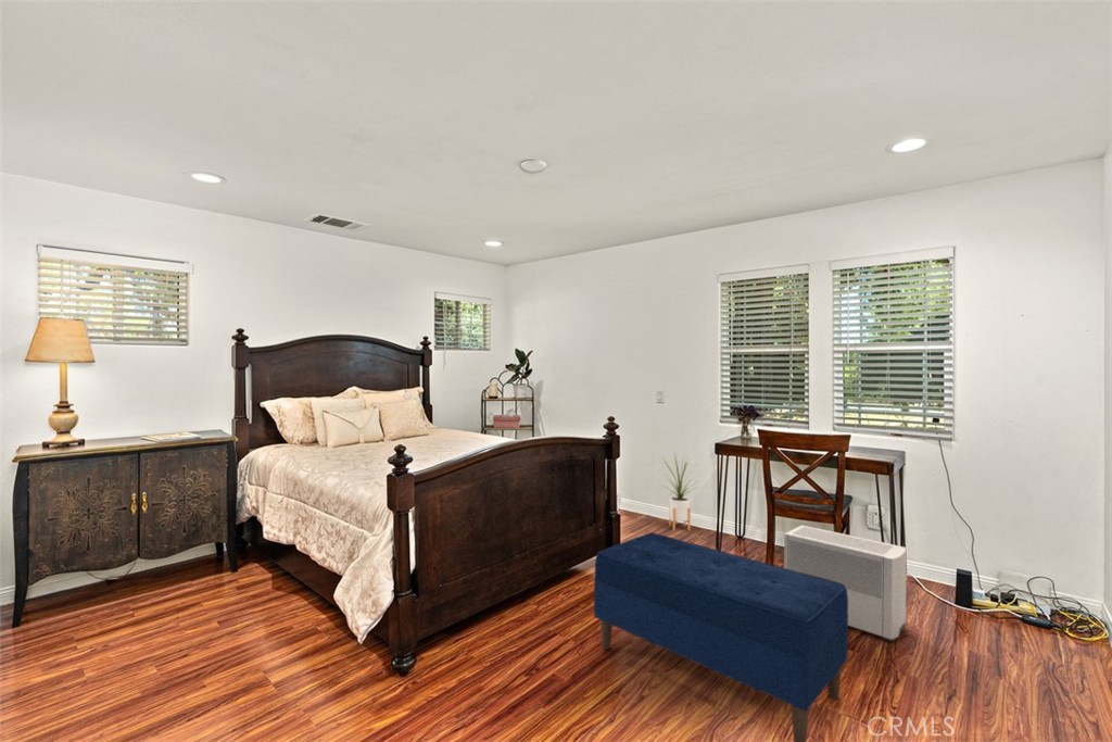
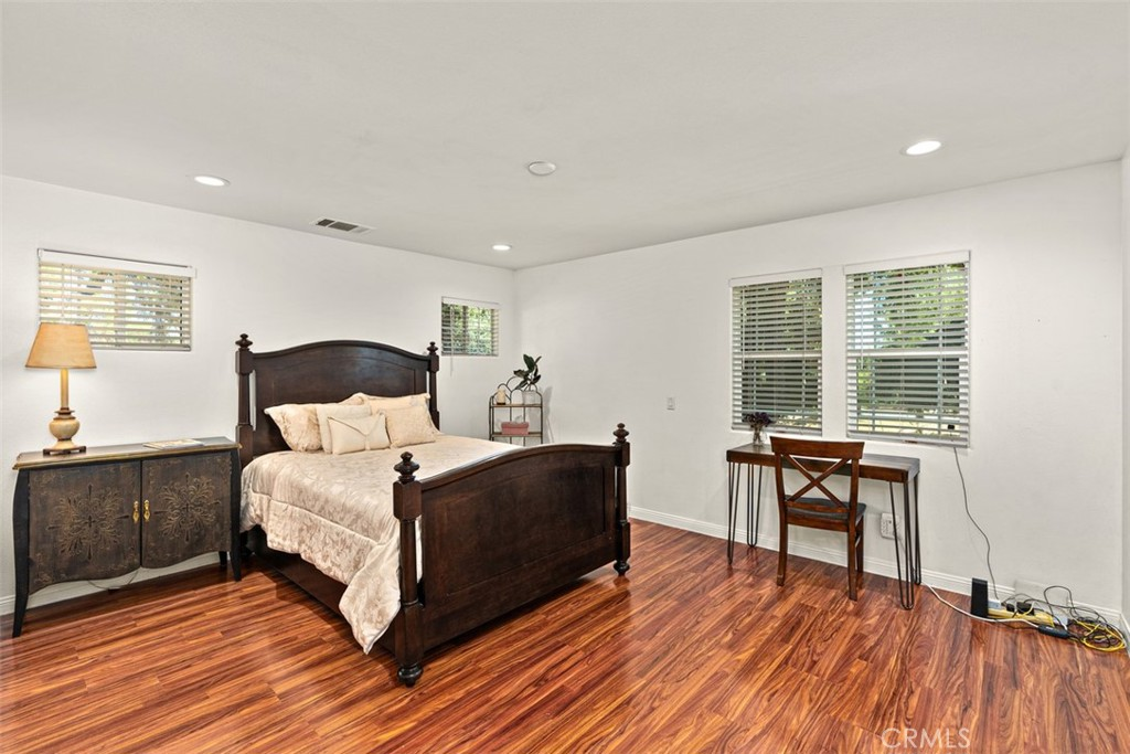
- bench [593,531,849,742]
- house plant [656,451,702,531]
- air purifier [783,524,908,643]
